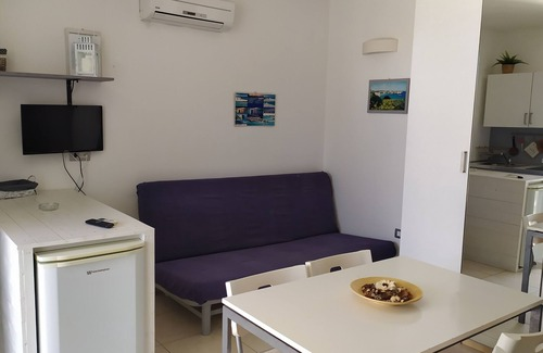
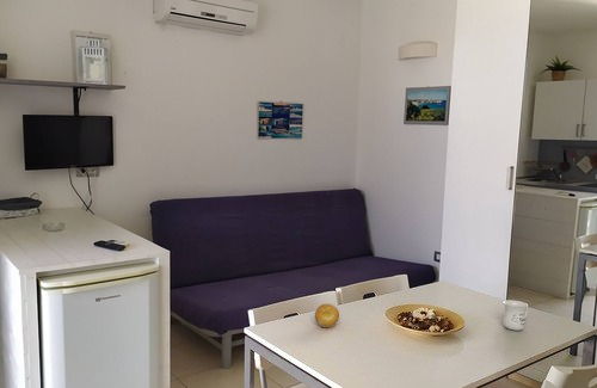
+ mug [501,298,529,332]
+ fruit [314,302,340,328]
